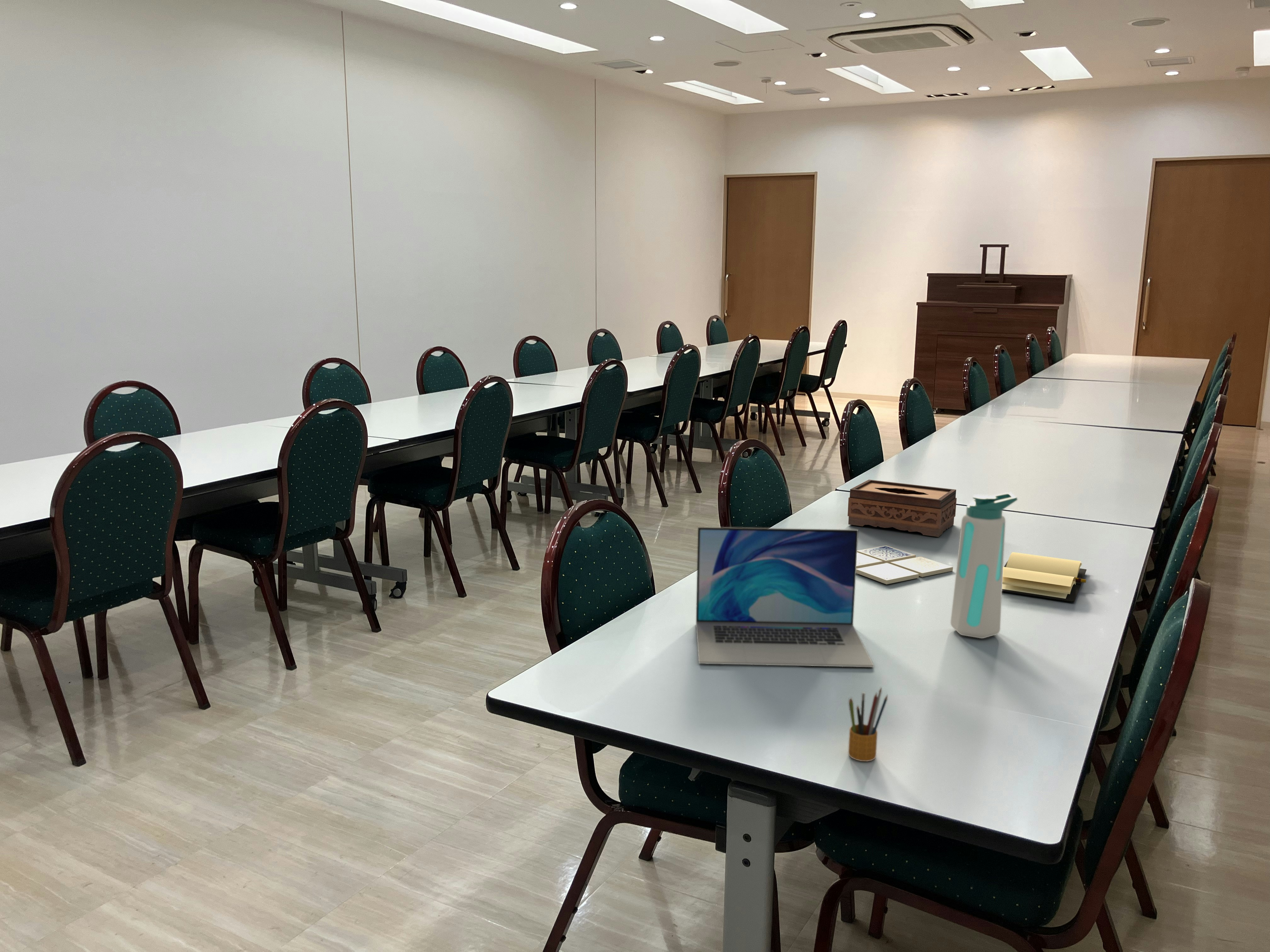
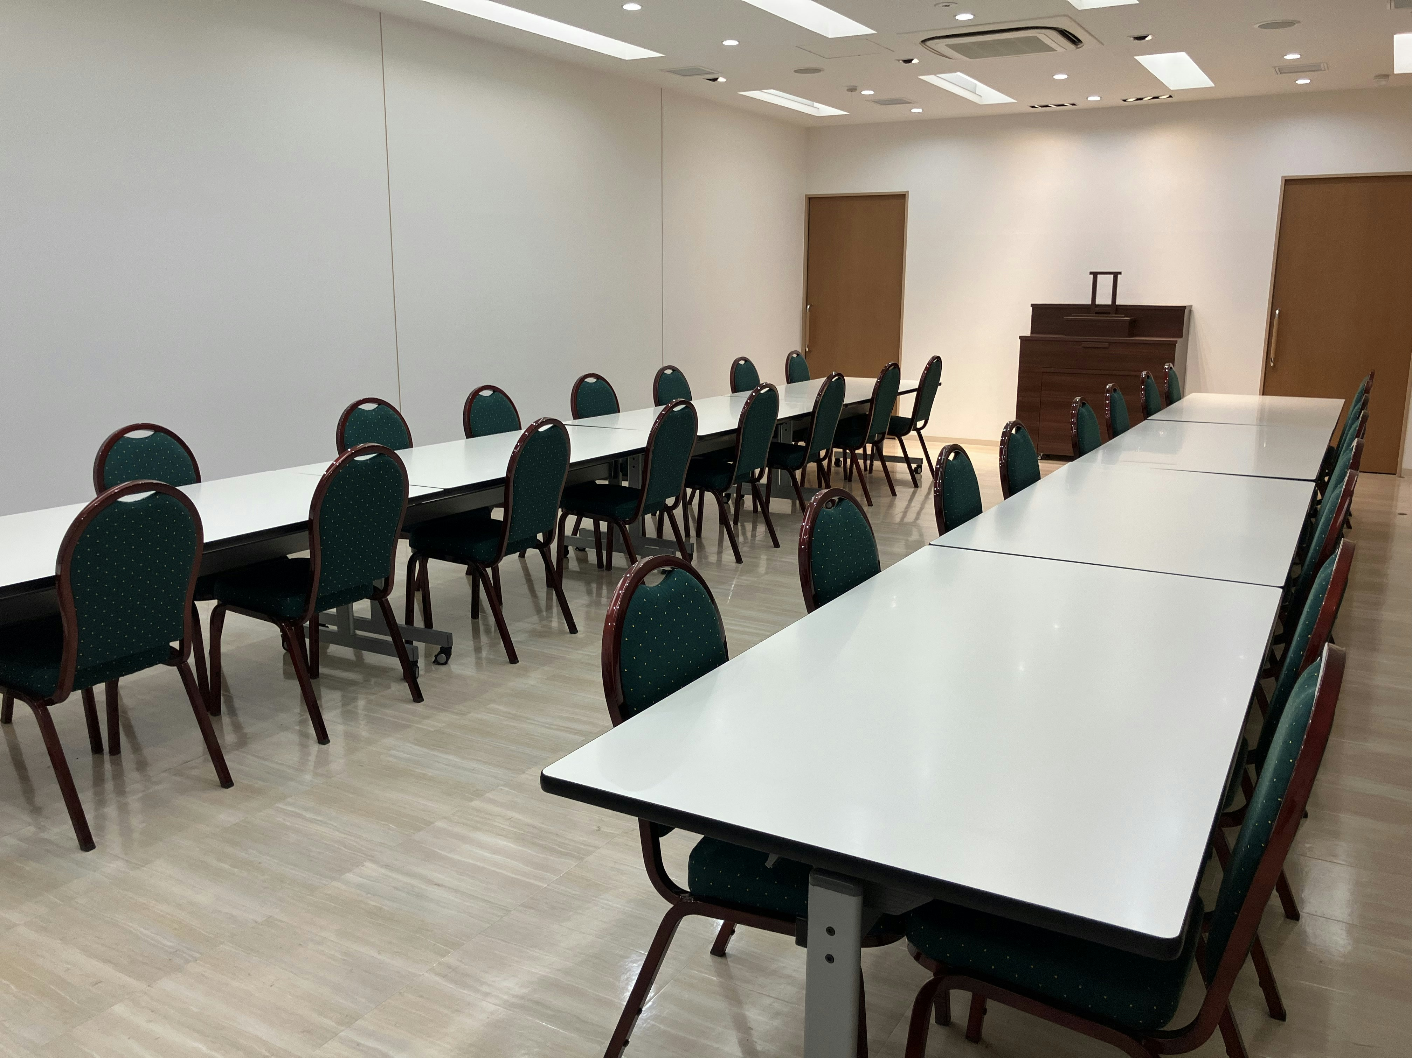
- water bottle [950,492,1018,639]
- drink coaster [856,545,953,585]
- book [1002,552,1087,603]
- tissue box [847,479,957,537]
- pencil box [848,686,888,762]
- laptop [695,527,874,668]
